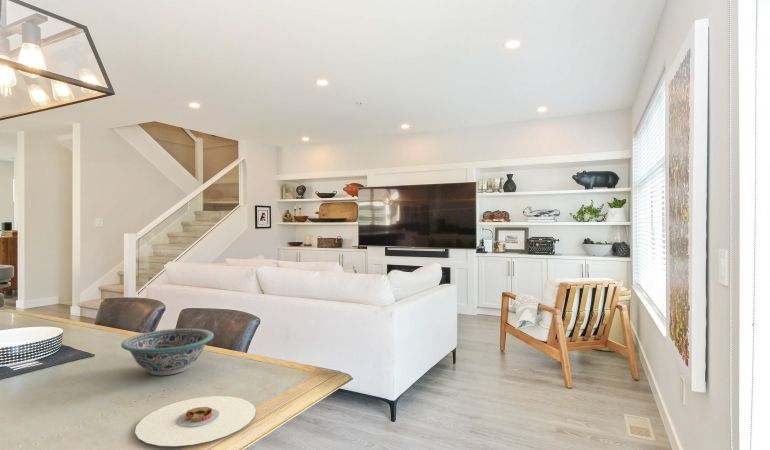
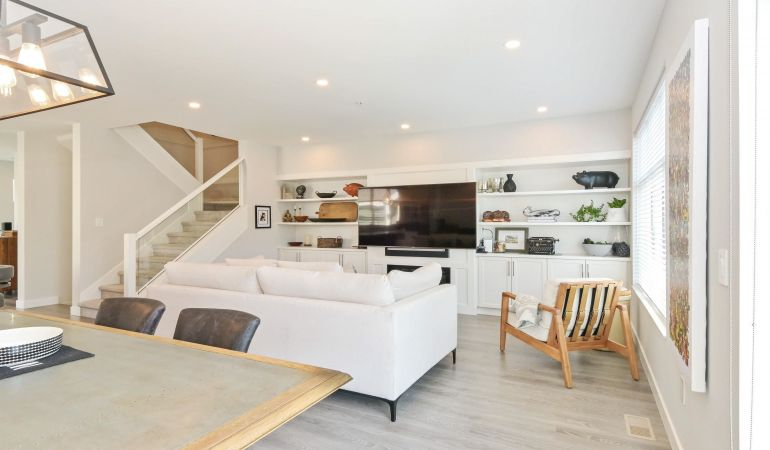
- plate [134,395,257,447]
- decorative bowl [120,327,215,376]
